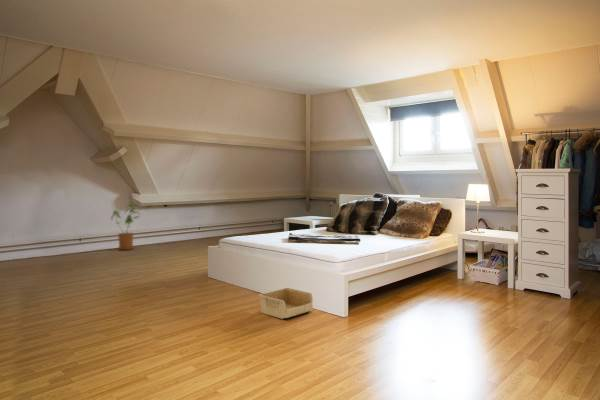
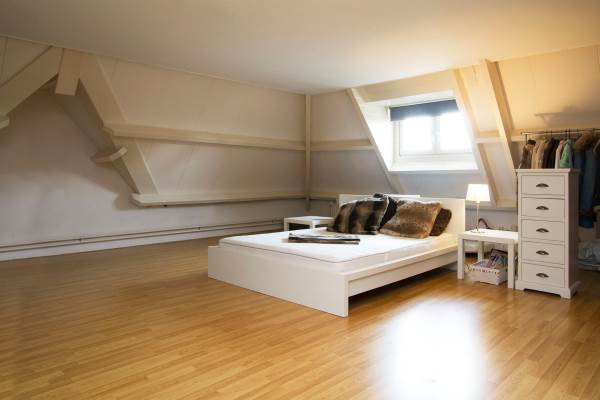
- storage bin [258,287,314,320]
- house plant [110,202,142,251]
